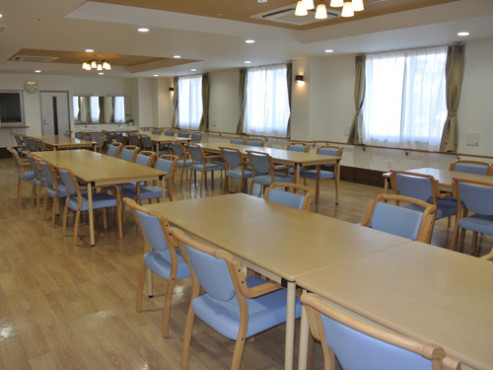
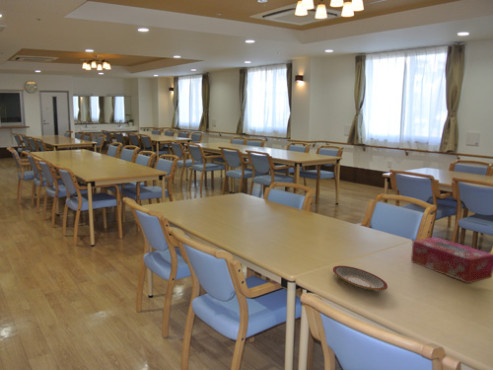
+ tissue box [410,236,493,284]
+ plate [332,265,389,291]
